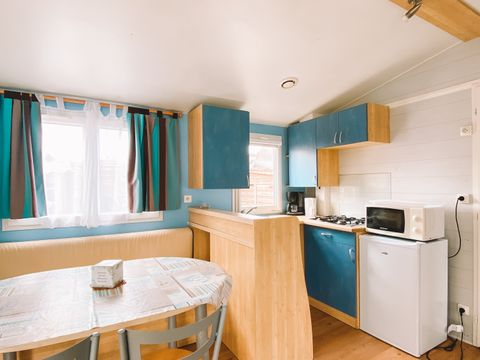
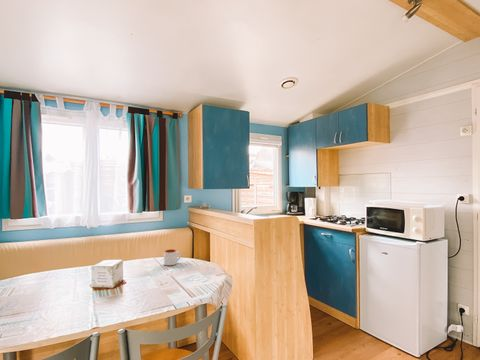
+ mug [163,248,182,266]
